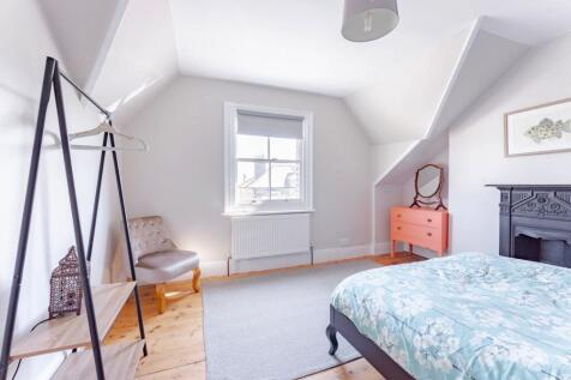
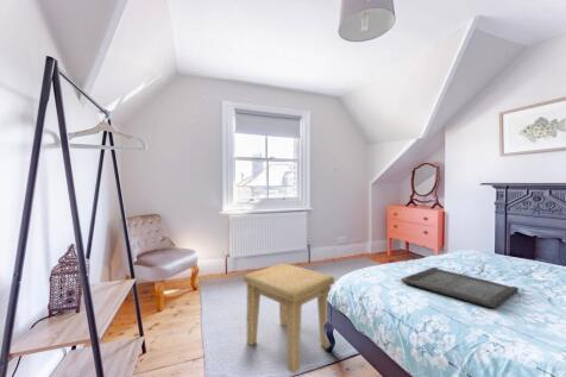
+ serving tray [400,266,520,309]
+ side table [243,262,335,375]
